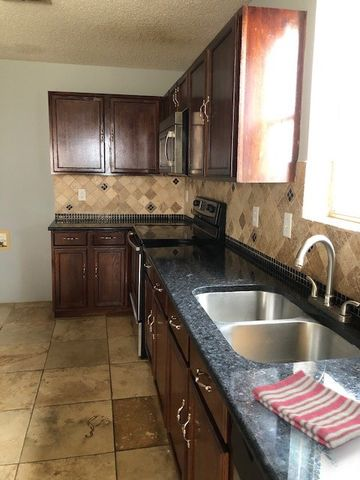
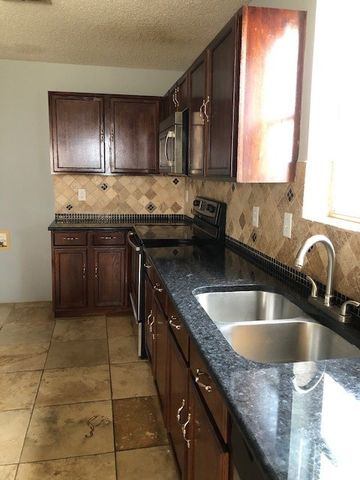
- dish towel [251,369,360,450]
